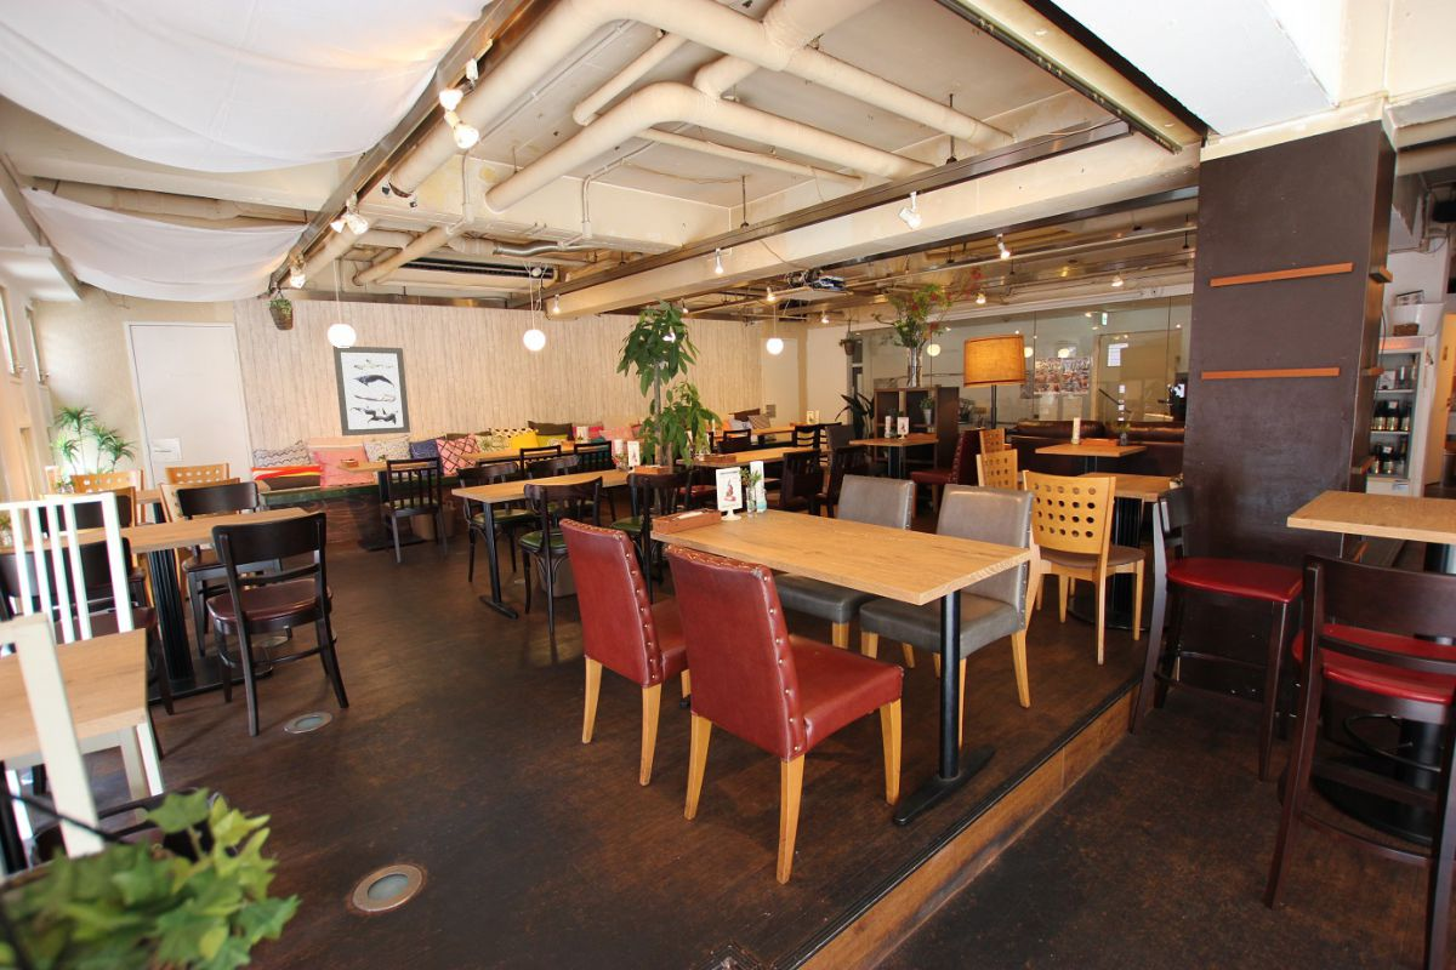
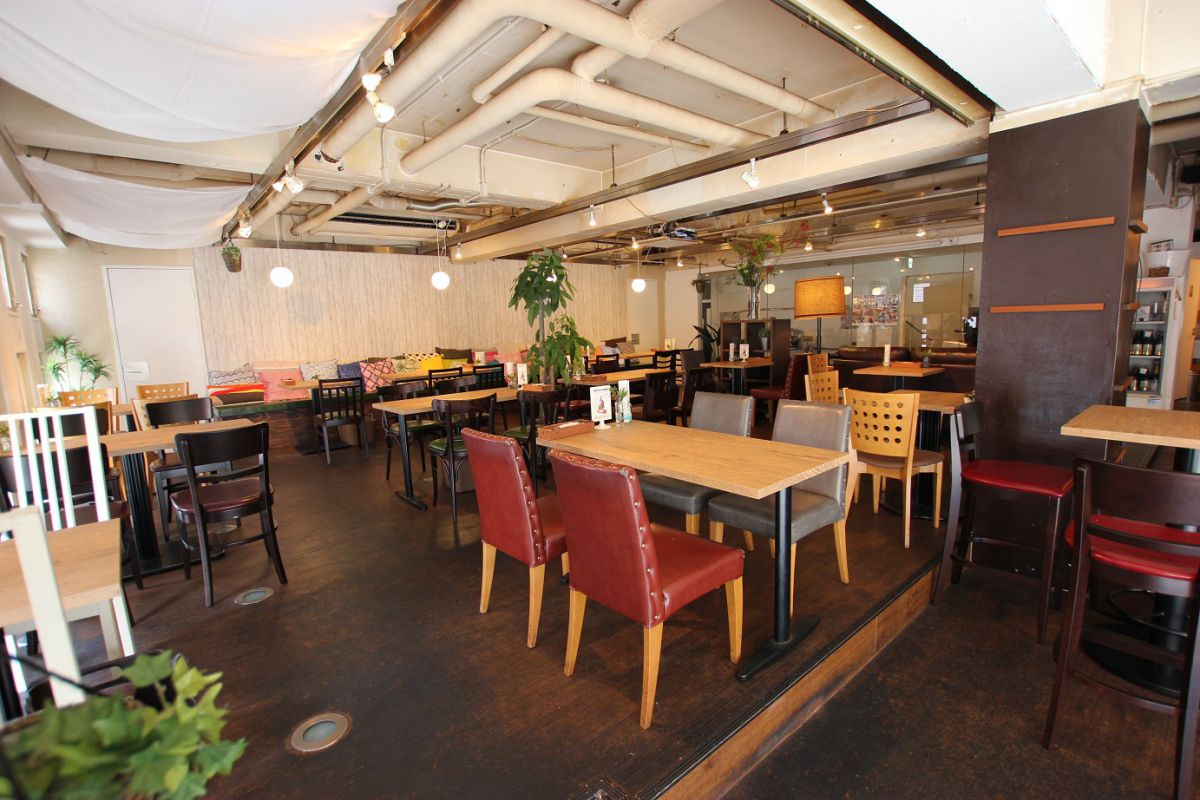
- wall art [331,344,411,438]
